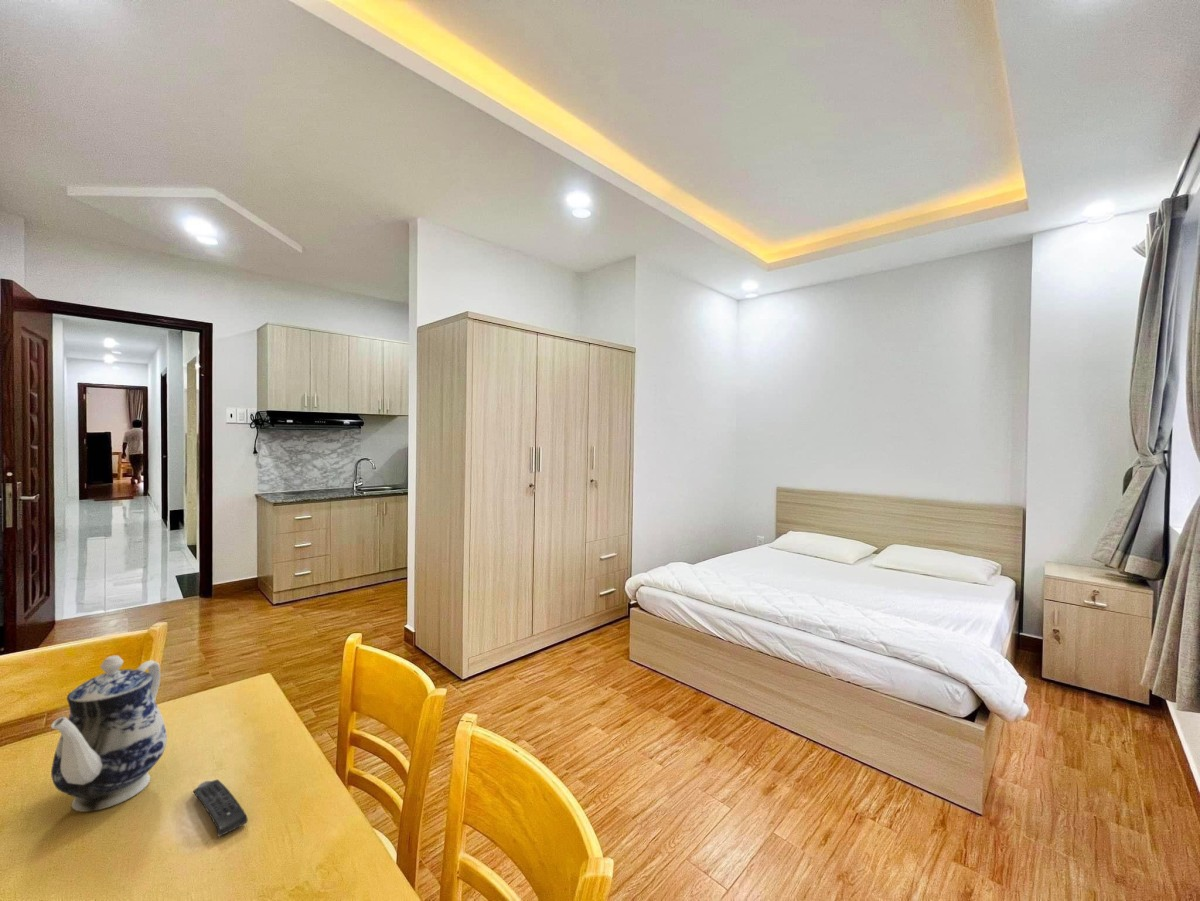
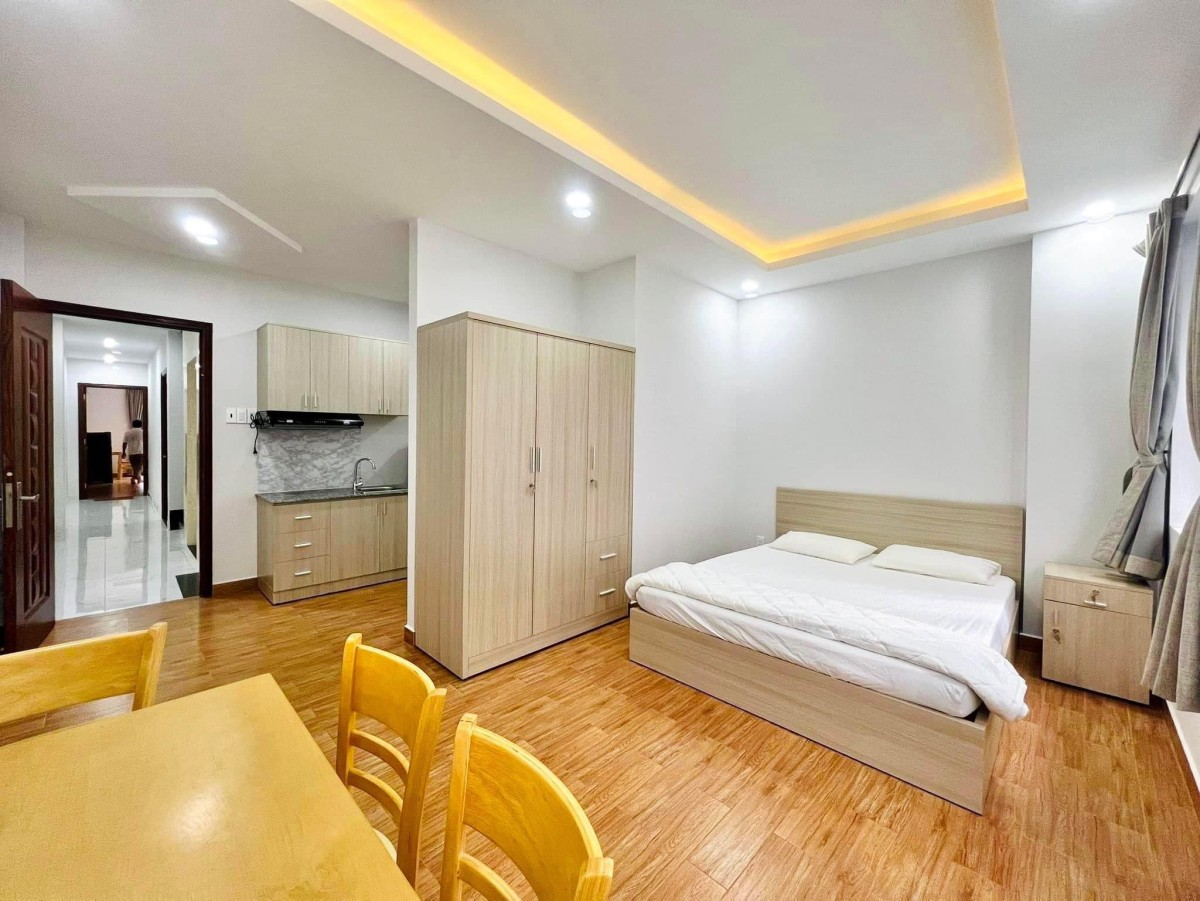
- teapot [50,654,168,813]
- remote control [192,779,249,838]
